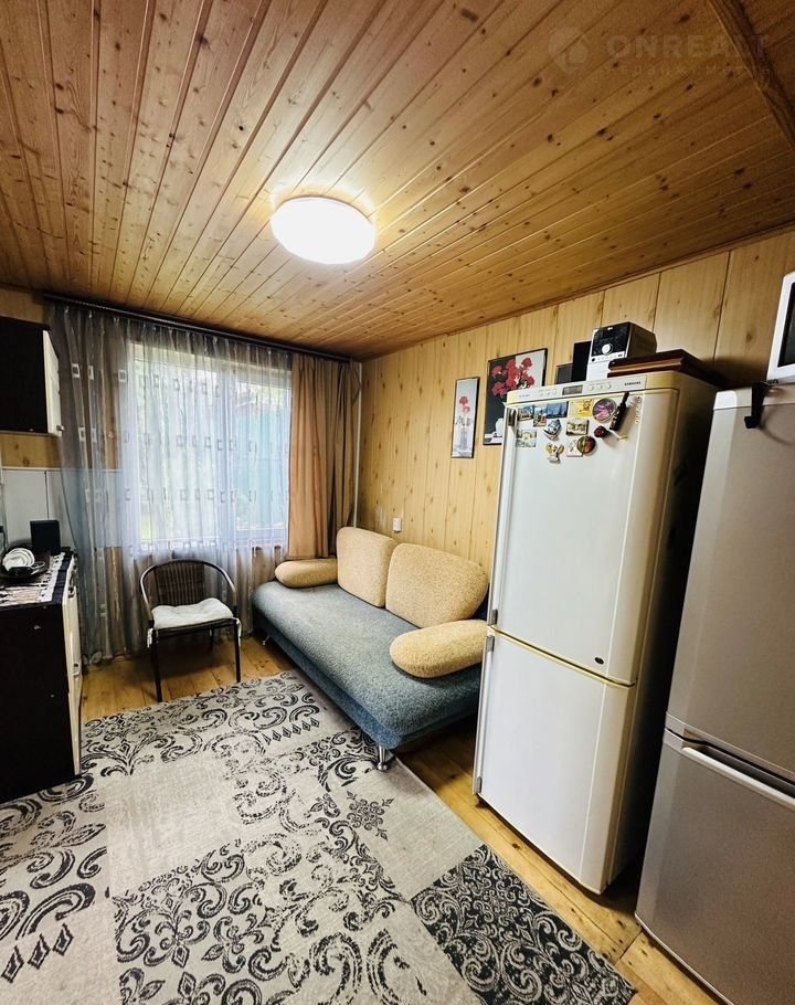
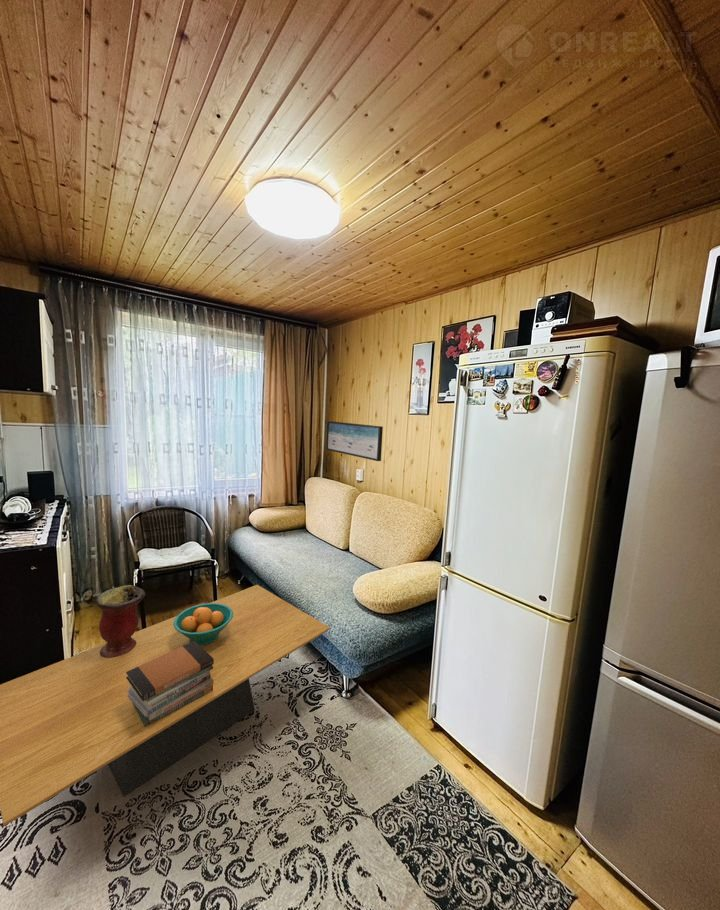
+ vase [95,584,146,658]
+ fruit bowl [173,602,233,645]
+ coffee table [0,584,331,827]
+ book stack [126,641,214,727]
+ wall art [325,420,384,462]
